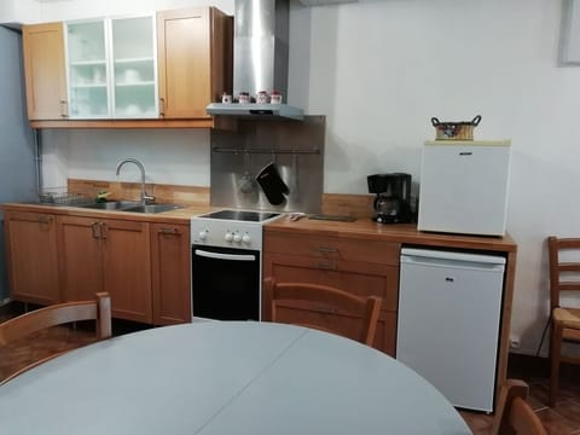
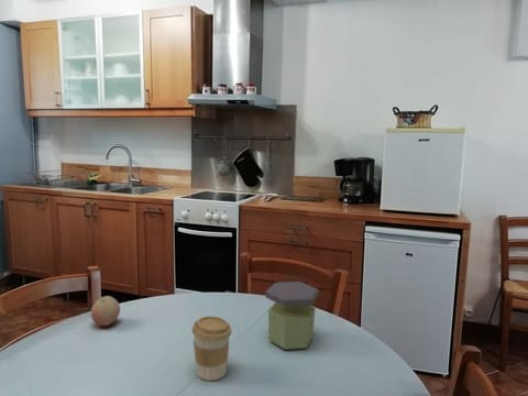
+ jar [264,280,320,351]
+ fruit [90,295,121,327]
+ coffee cup [191,315,232,382]
